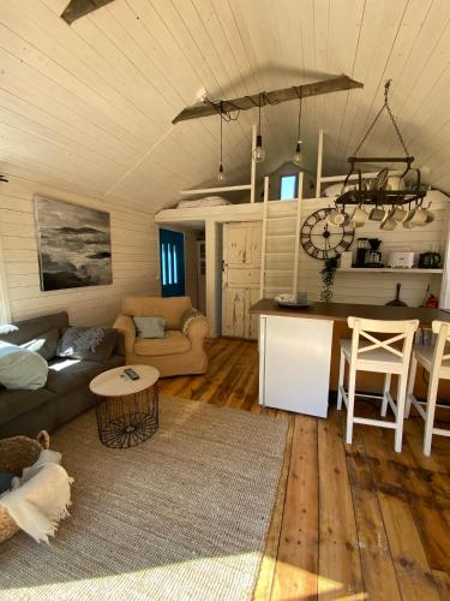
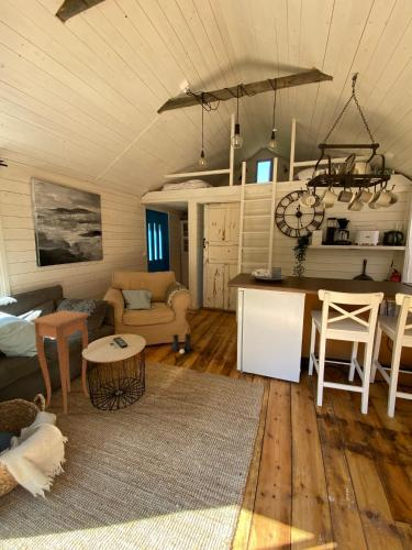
+ side table [30,309,91,416]
+ boots [170,333,192,354]
